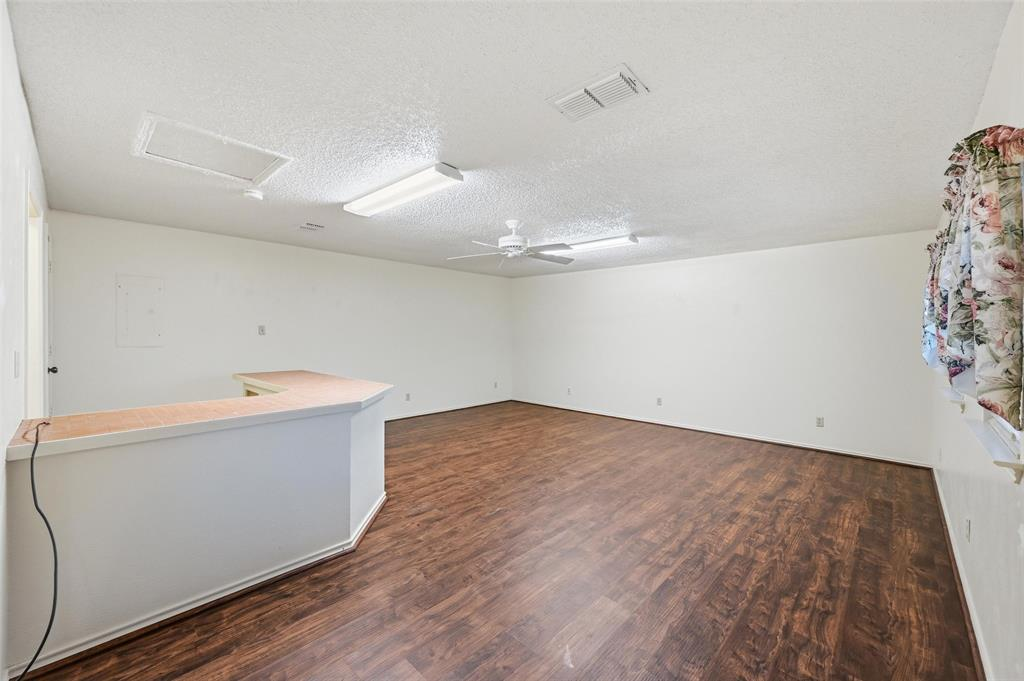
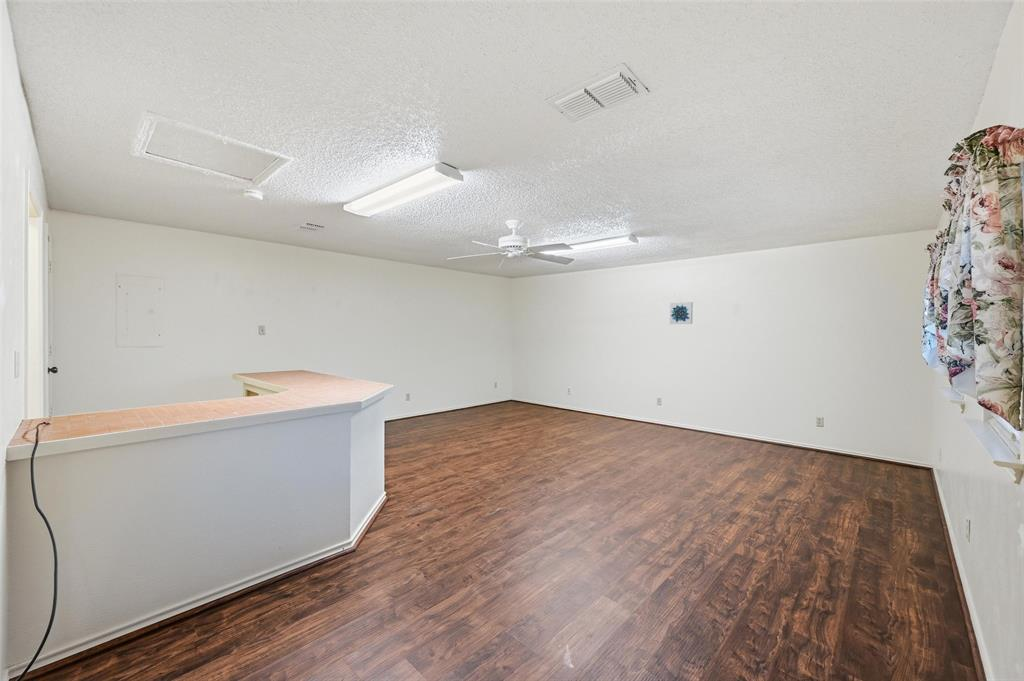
+ wall art [669,301,694,325]
